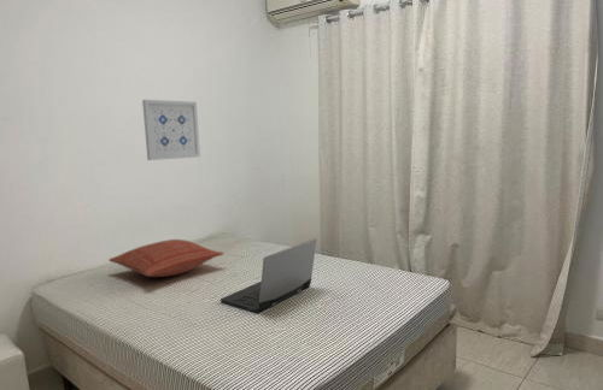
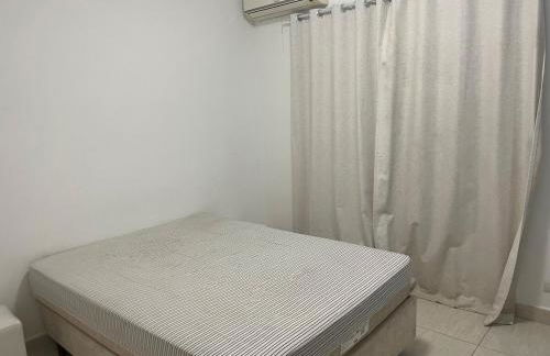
- laptop computer [219,237,317,314]
- pillow [107,238,224,278]
- wall art [141,99,201,161]
